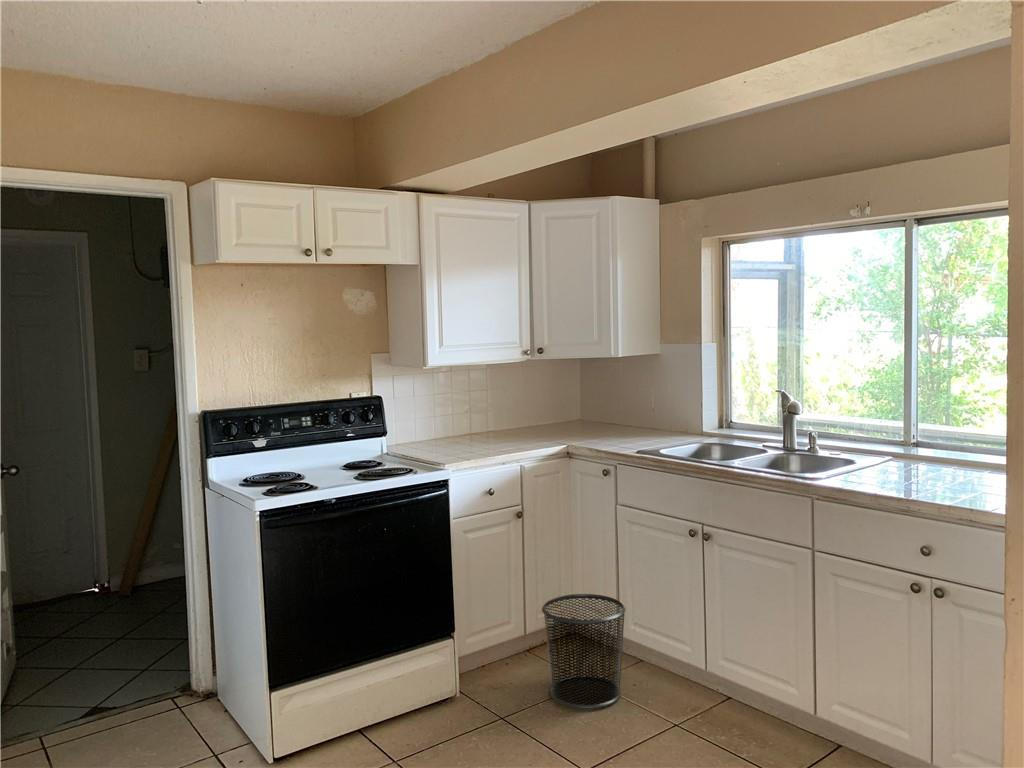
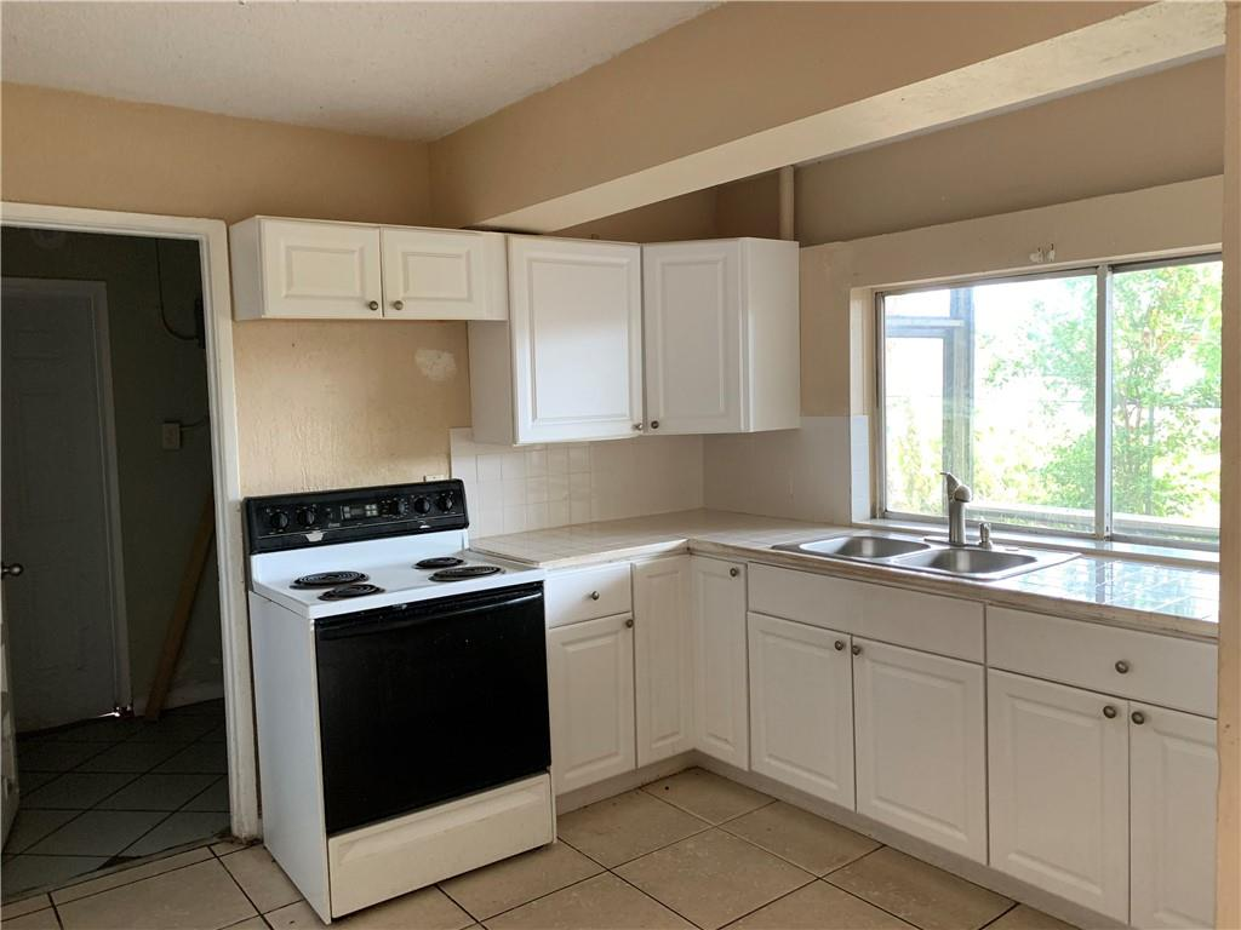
- trash can [541,593,626,710]
